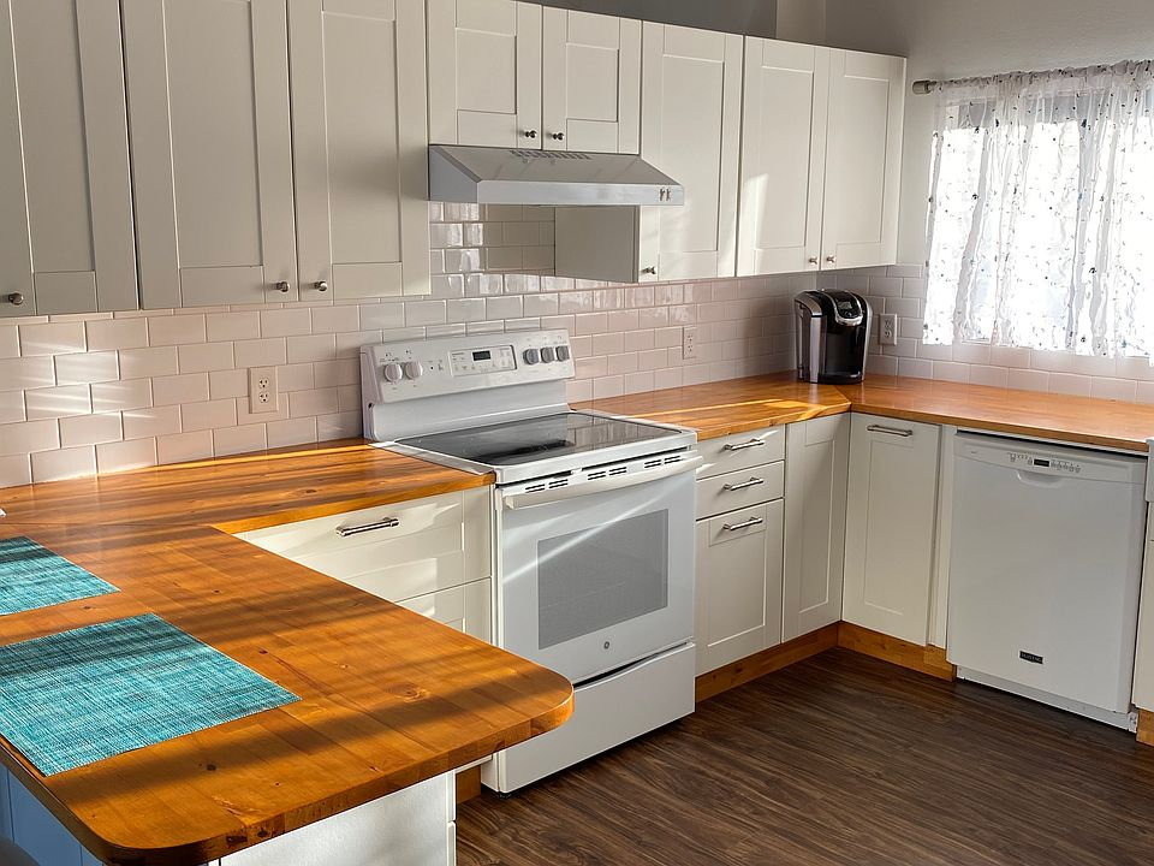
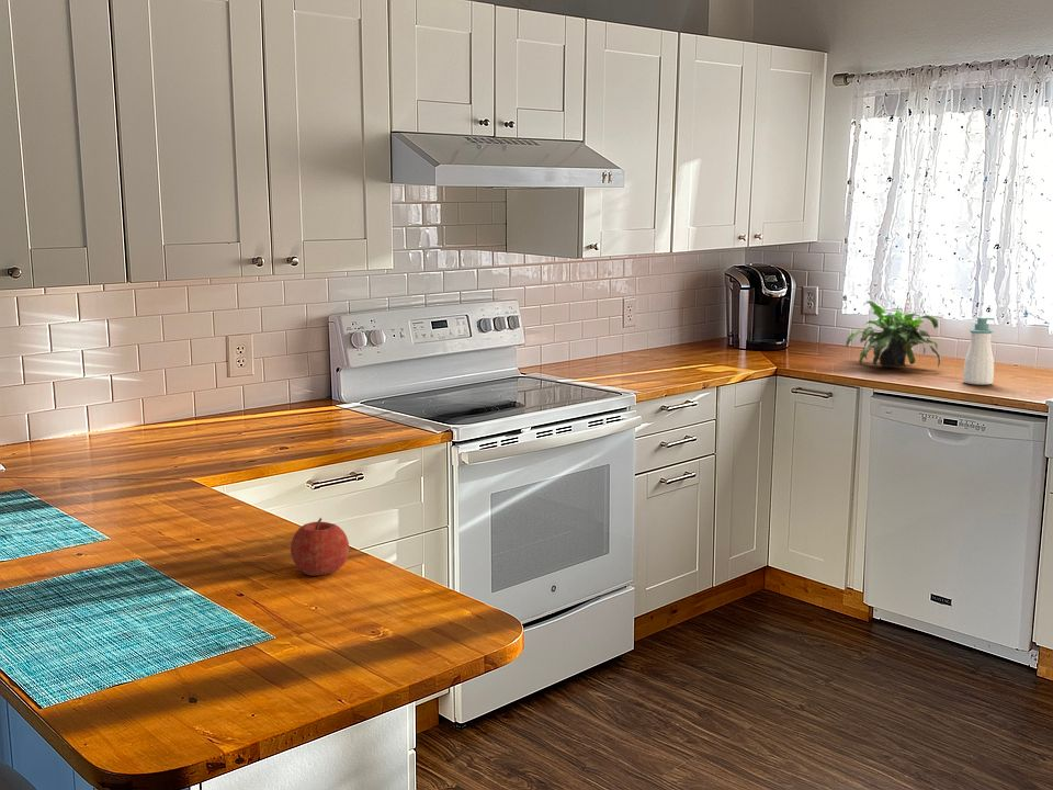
+ soap bottle [962,317,995,386]
+ fruit [290,517,350,577]
+ potted plant [845,298,942,369]
